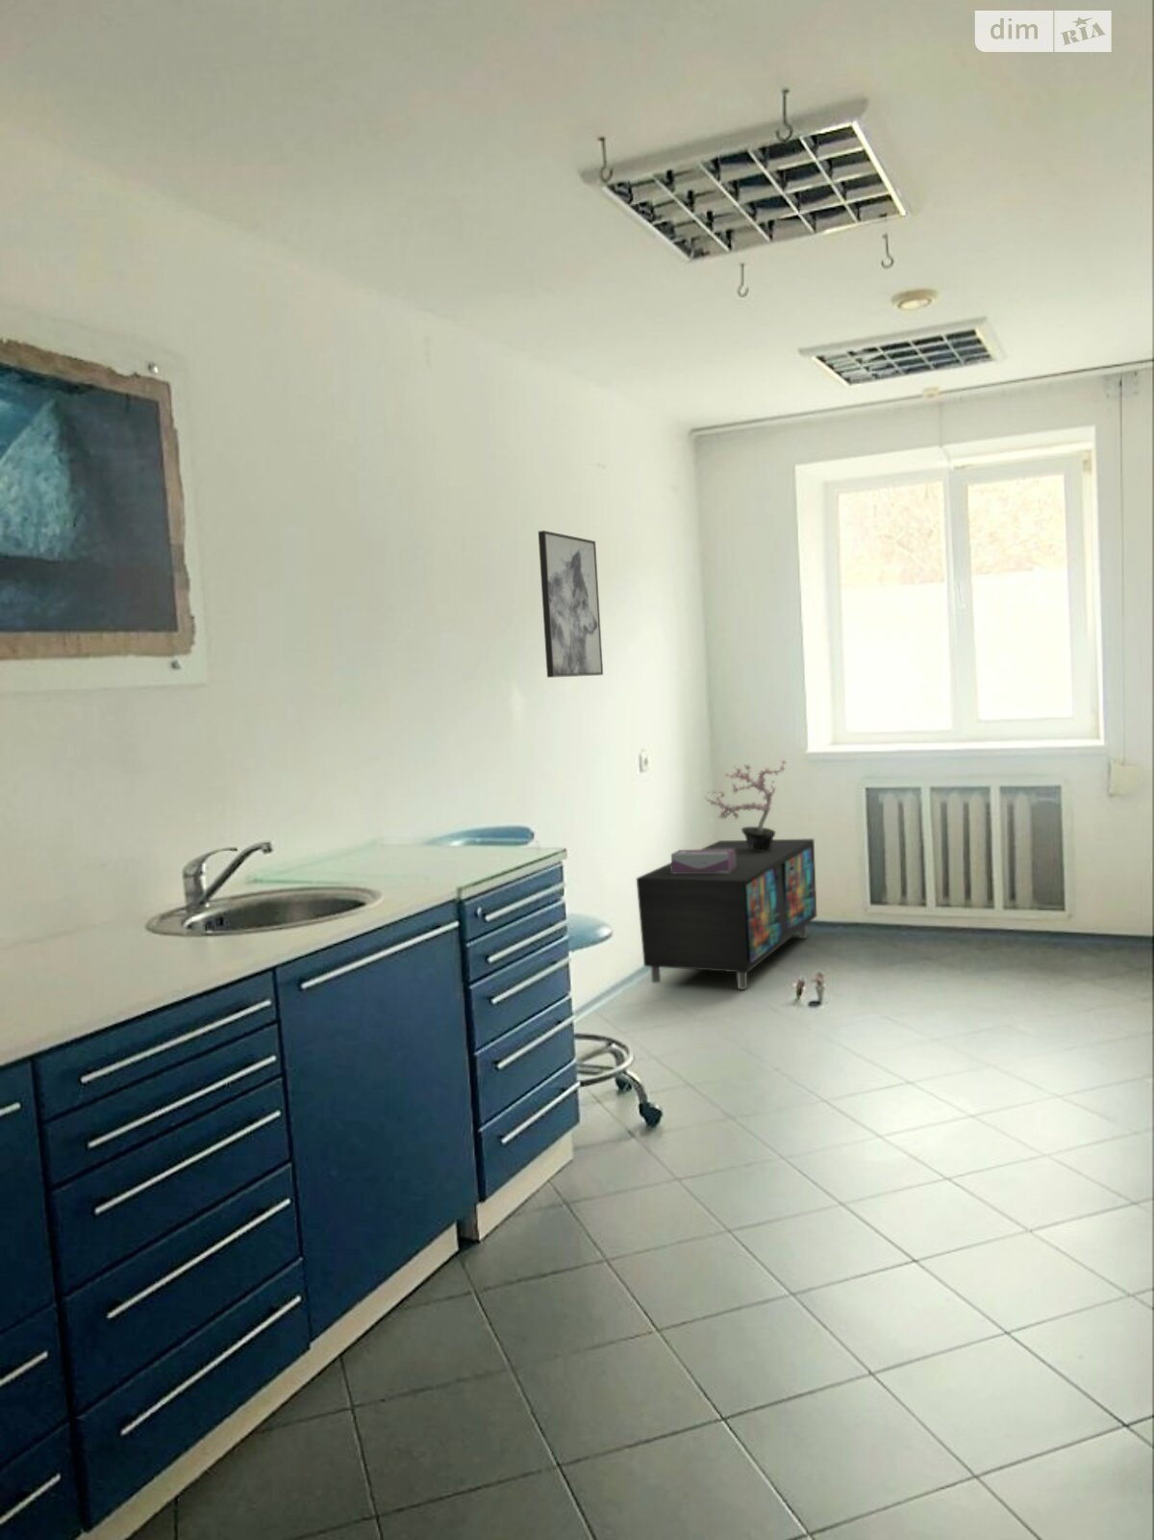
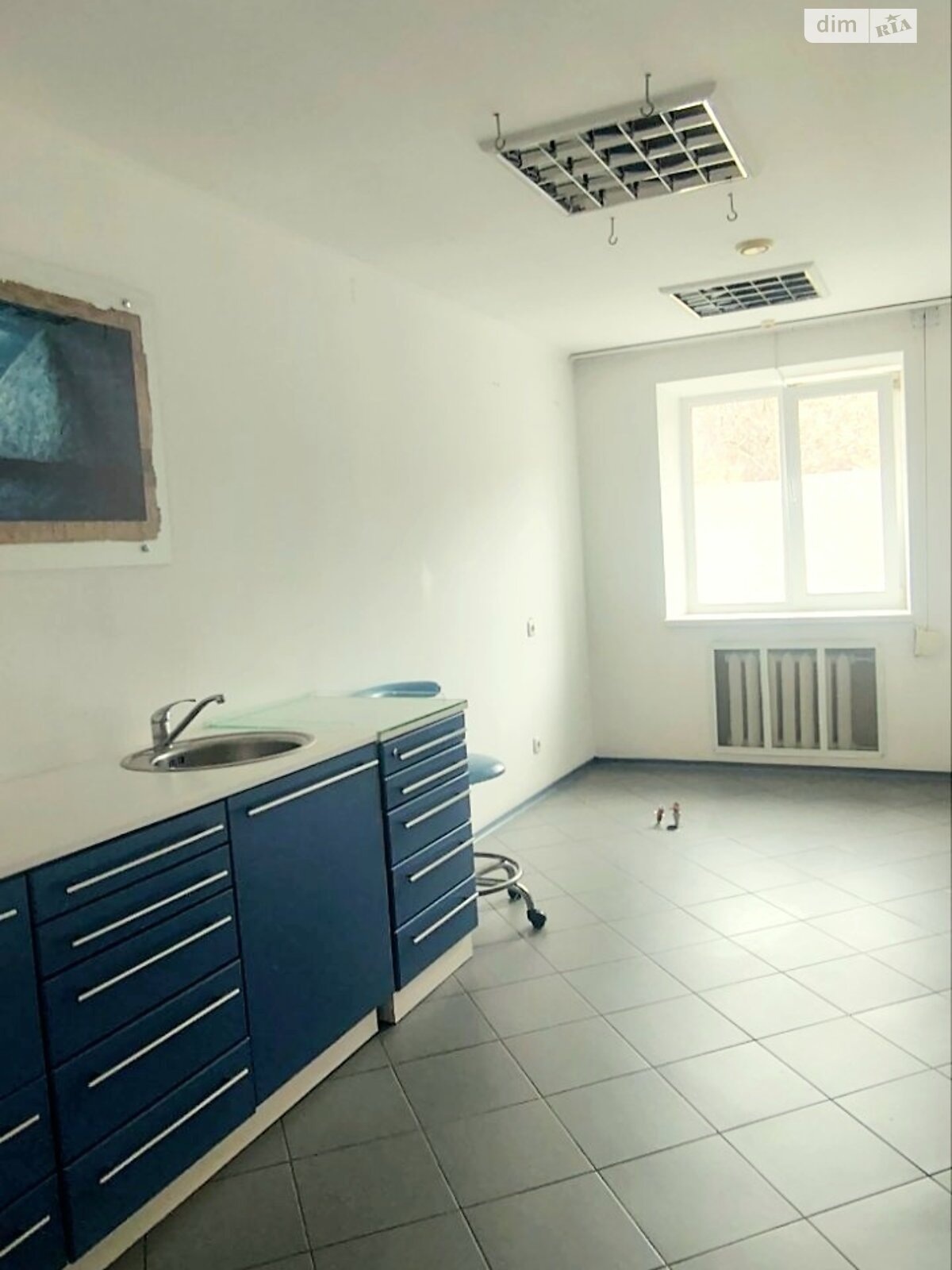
- potted plant [704,758,787,851]
- tissue box [670,849,735,872]
- wall art [537,530,604,679]
- storage cabinet [635,838,817,991]
